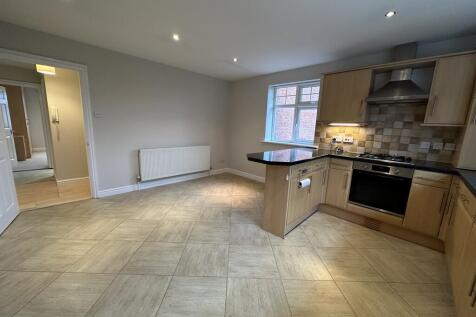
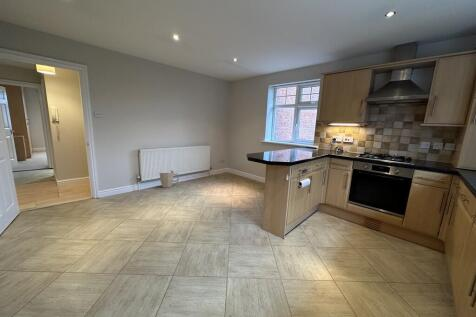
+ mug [159,170,180,189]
